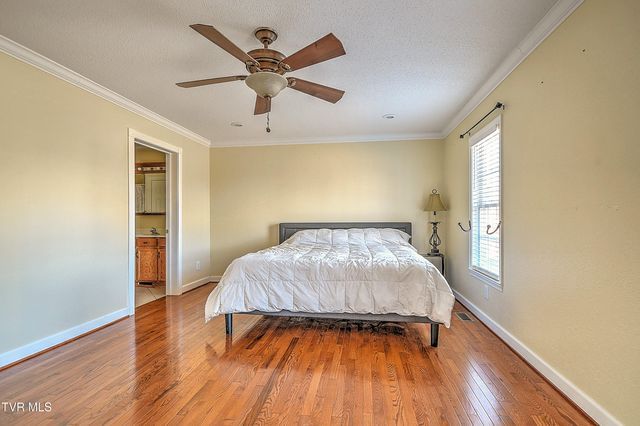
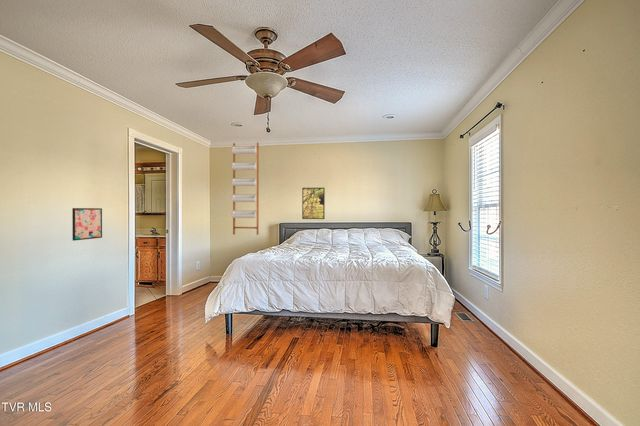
+ shelf [231,141,260,236]
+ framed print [301,187,326,220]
+ wall art [71,207,103,242]
